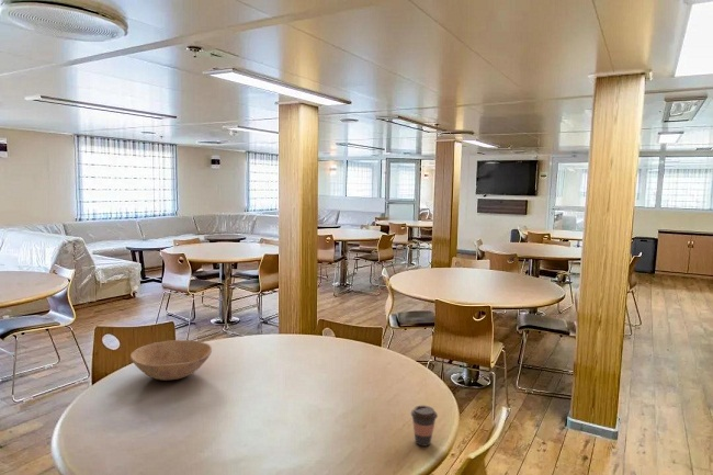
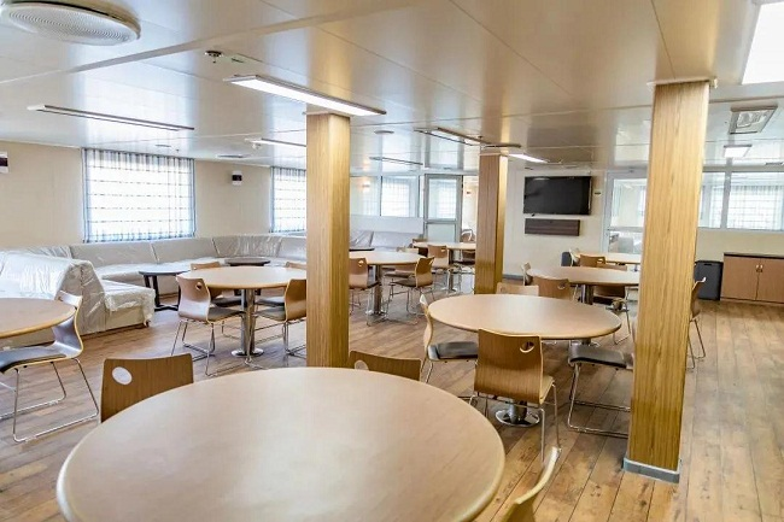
- coffee cup [410,405,439,448]
- bowl [129,339,213,382]
